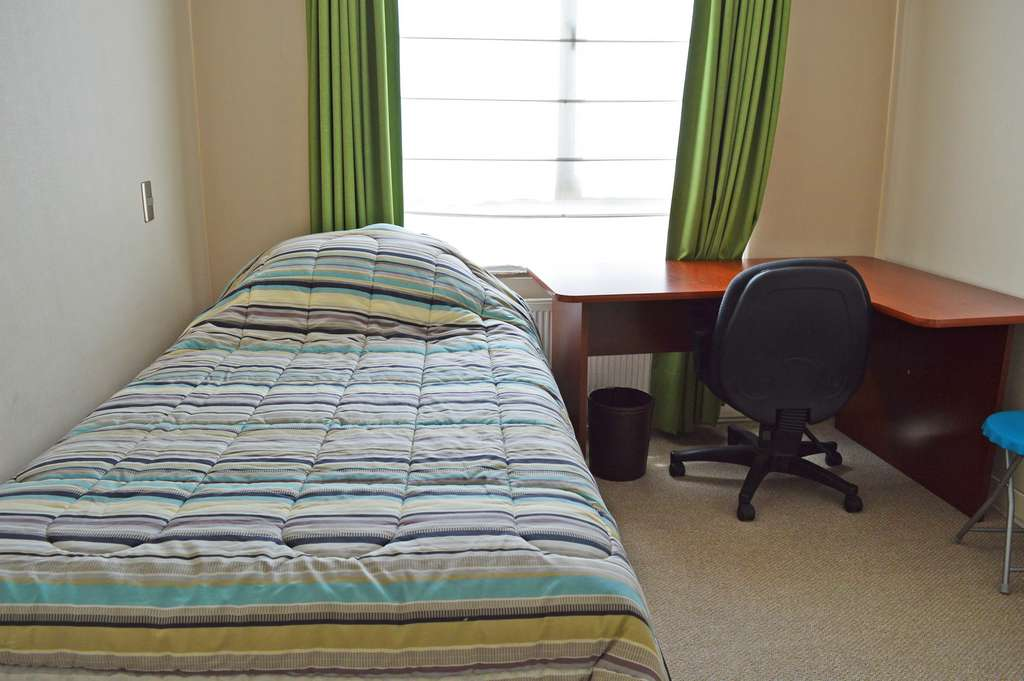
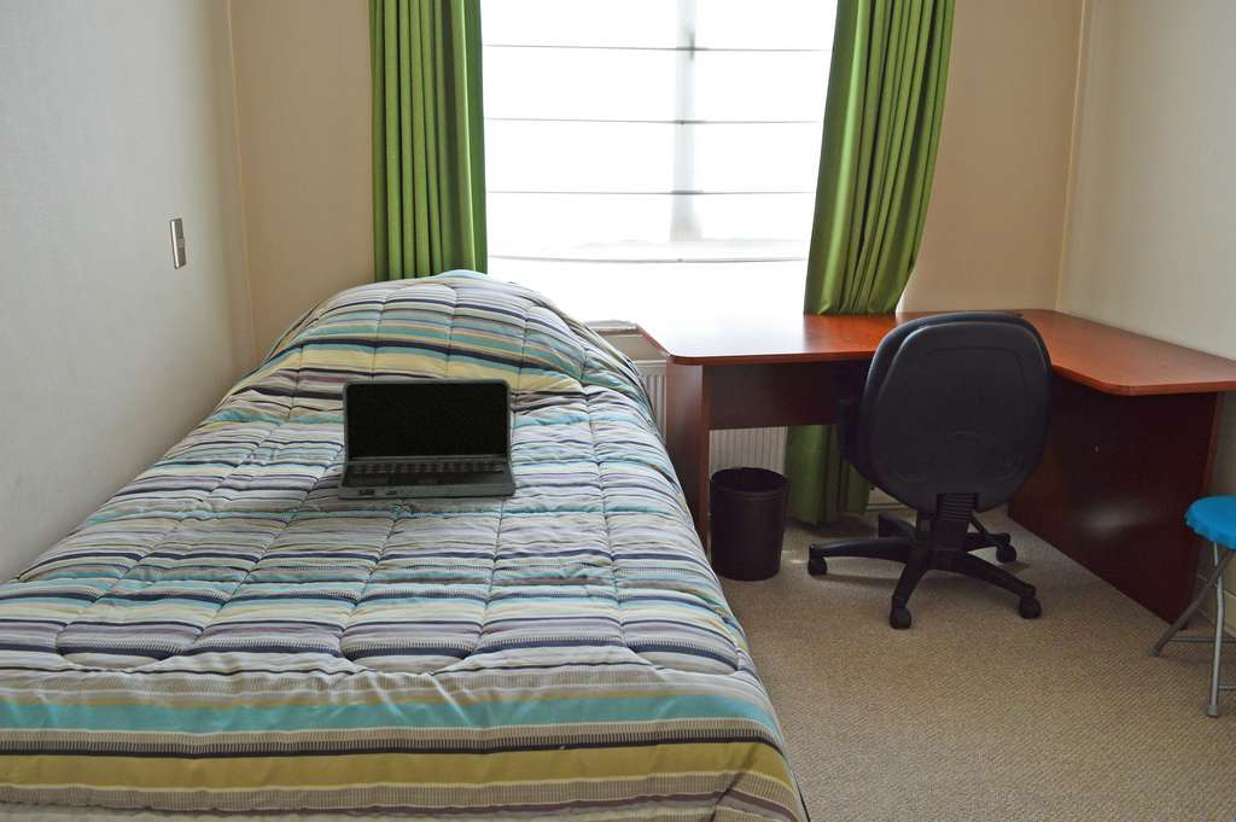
+ laptop [332,377,517,500]
